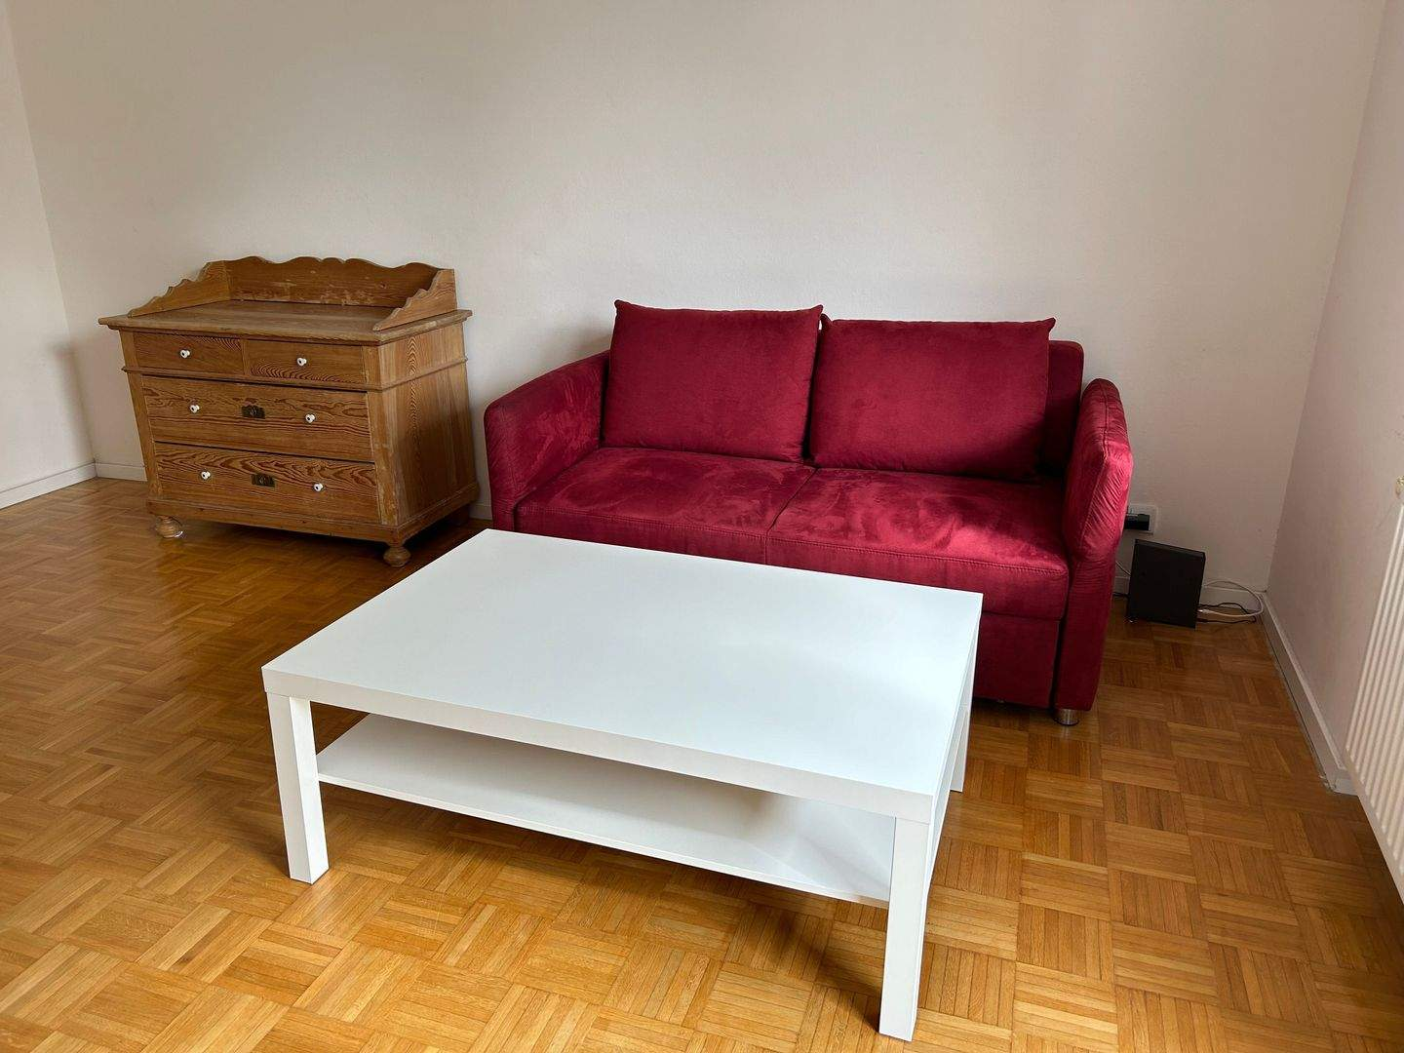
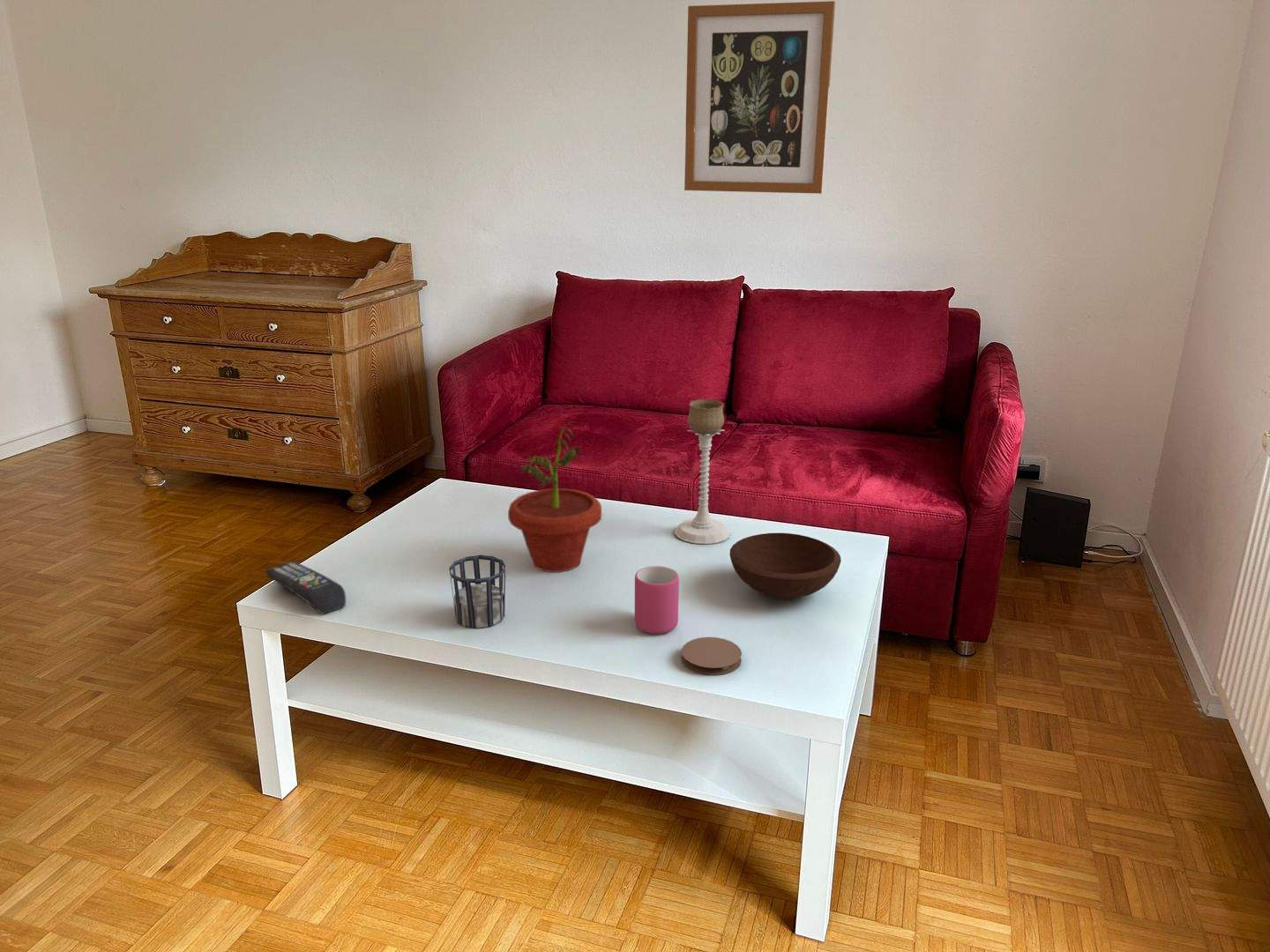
+ wall art [684,0,836,195]
+ potted plant [507,420,602,573]
+ coaster [681,636,743,676]
+ cup [448,554,506,629]
+ remote control [265,561,347,615]
+ candle holder [674,398,731,545]
+ bowl [728,532,842,599]
+ mug [634,565,680,635]
